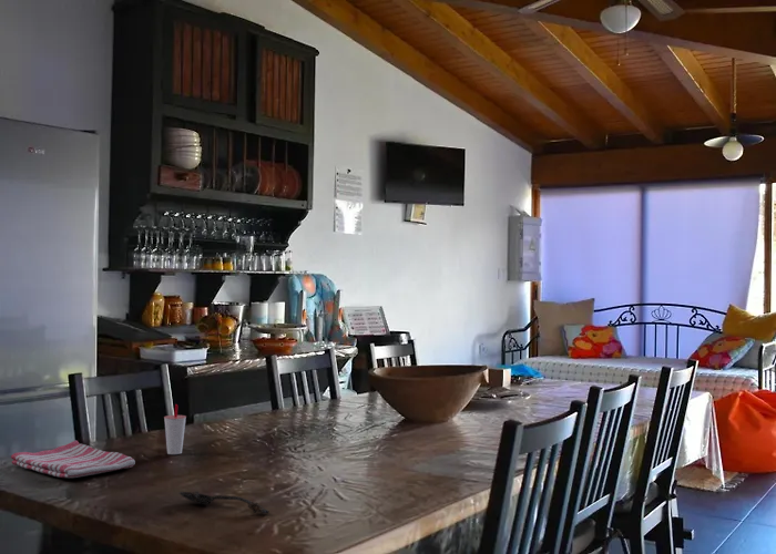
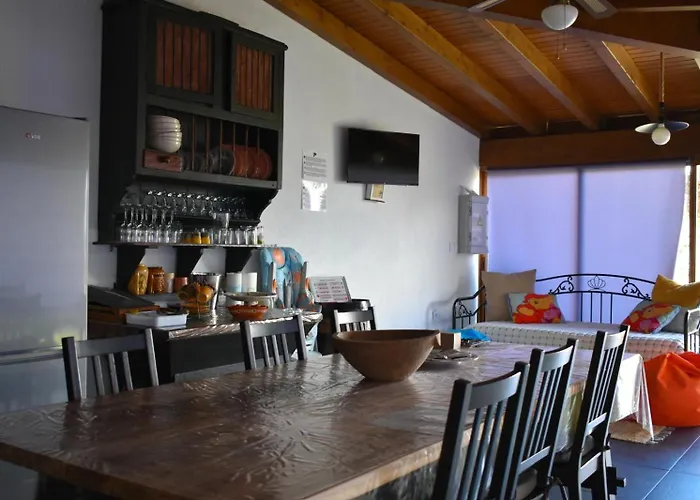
- dish towel [10,440,136,479]
- spoon [177,491,270,514]
- cup [163,403,187,455]
